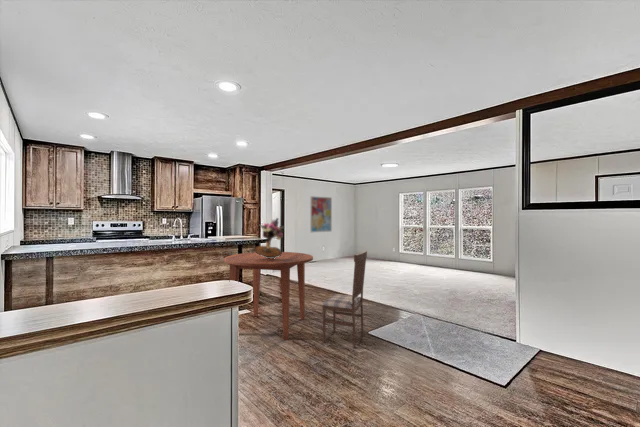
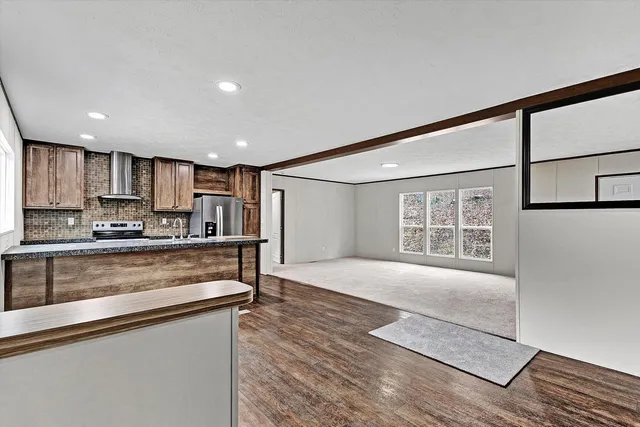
- dining chair [322,250,368,349]
- dining table [223,251,314,341]
- bouquet [249,217,285,259]
- wall art [309,195,333,233]
